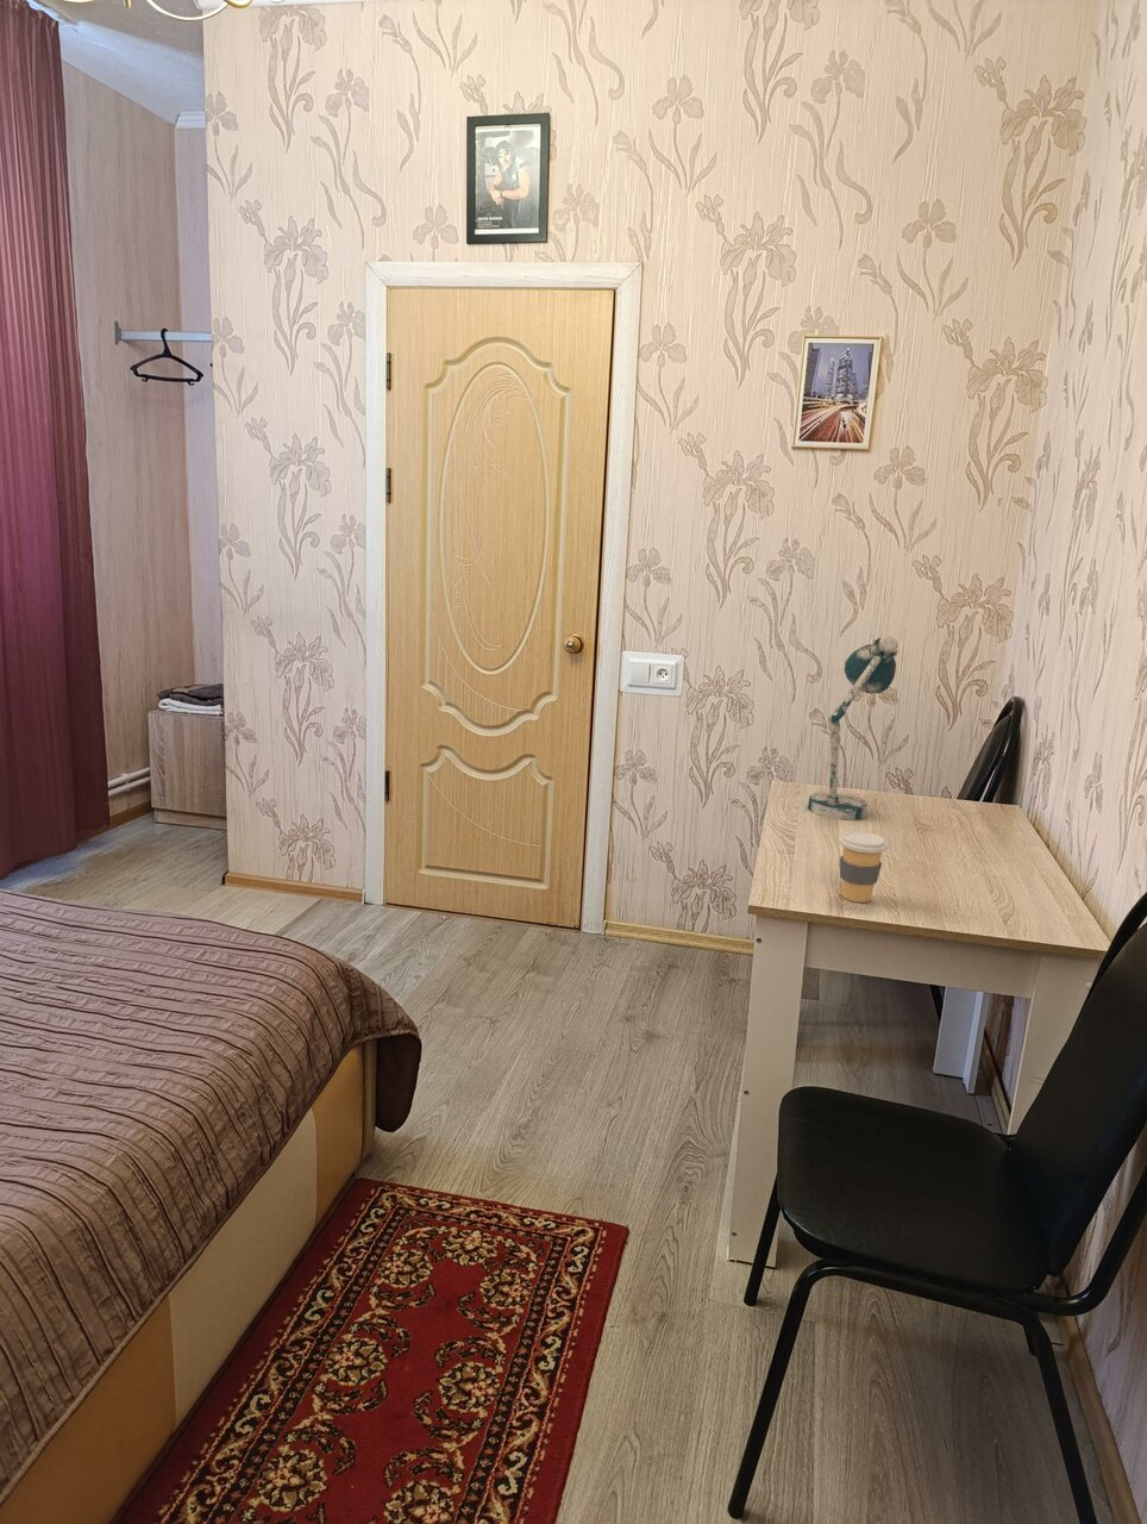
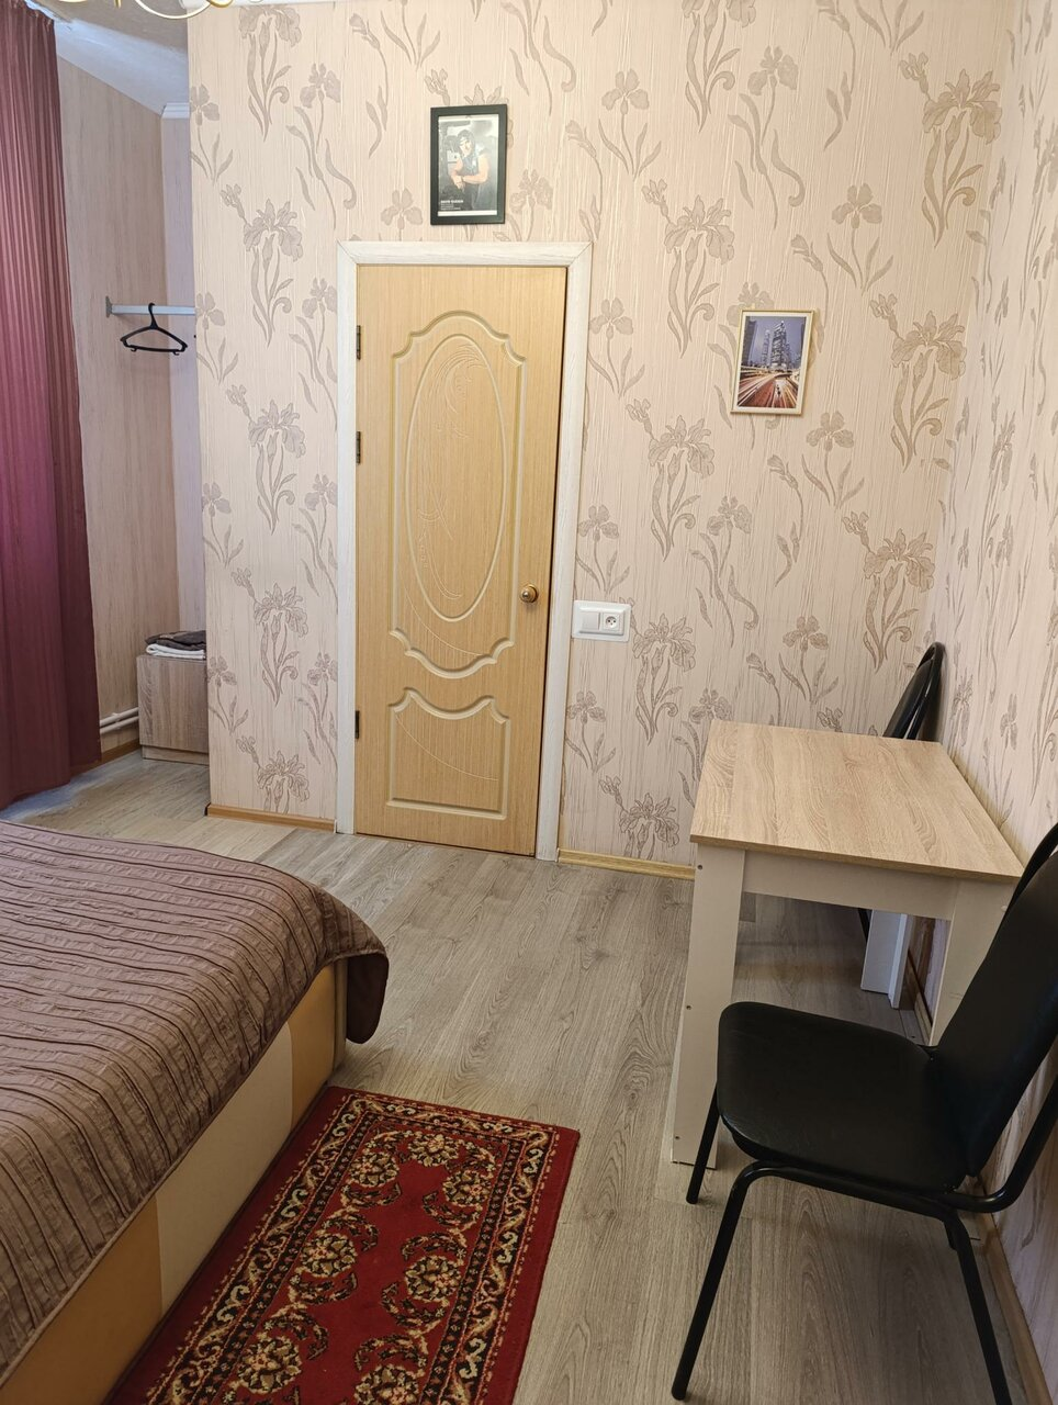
- desk lamp [807,634,900,821]
- coffee cup [837,830,889,904]
